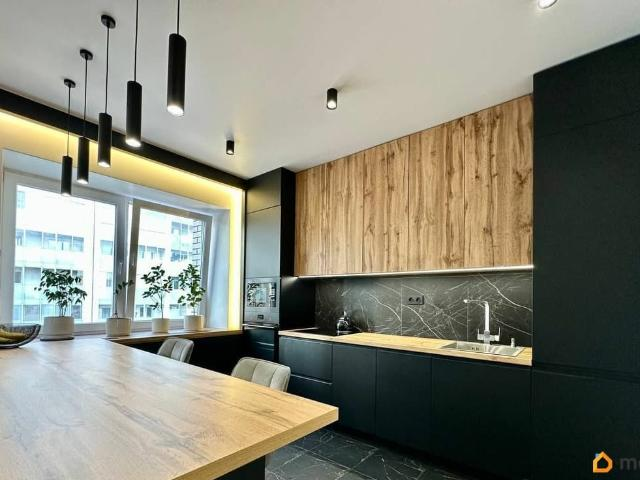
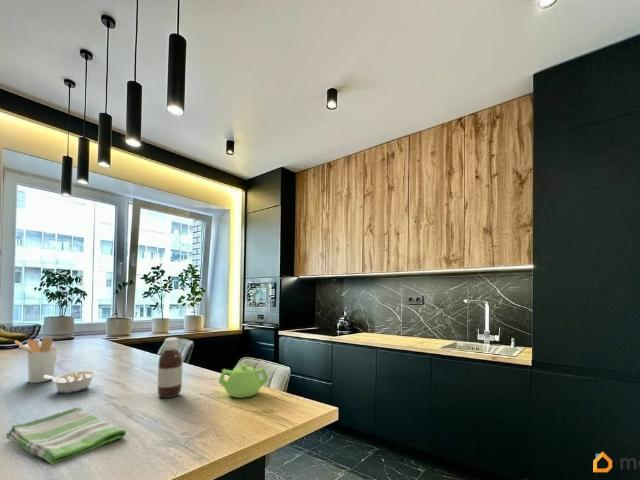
+ utensil holder [13,336,58,384]
+ dish towel [5,407,127,465]
+ bottle [157,337,183,399]
+ legume [44,369,97,394]
+ teapot [217,362,269,399]
